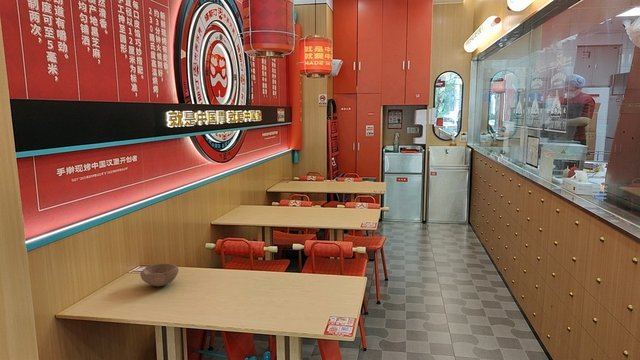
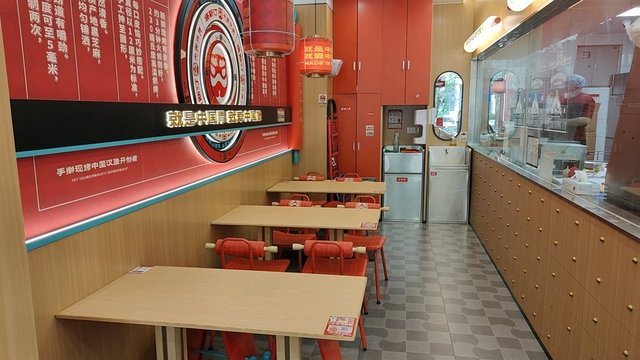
- bowl [139,263,179,287]
